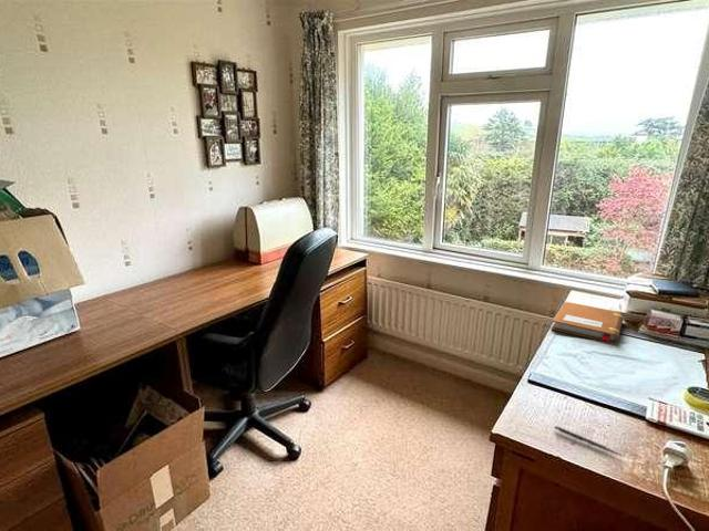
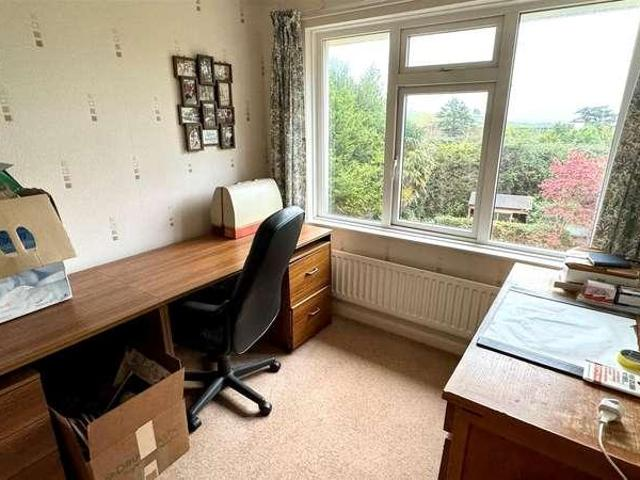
- notebook [549,301,625,344]
- pen [554,425,623,457]
